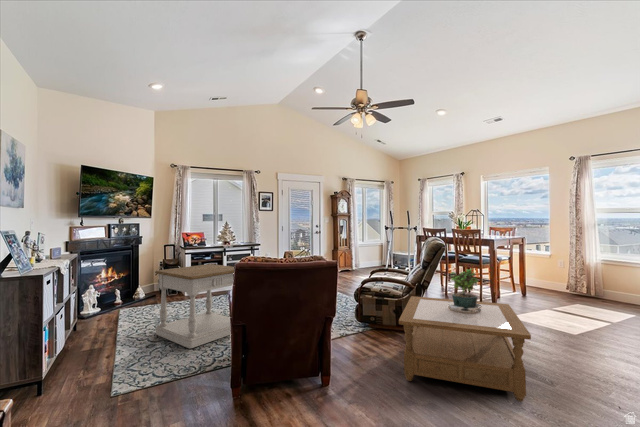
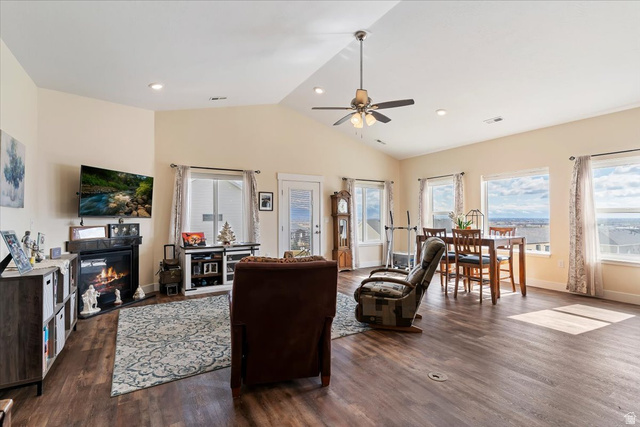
- potted plant [448,267,482,317]
- coffee table [398,295,532,402]
- side table [154,263,235,349]
